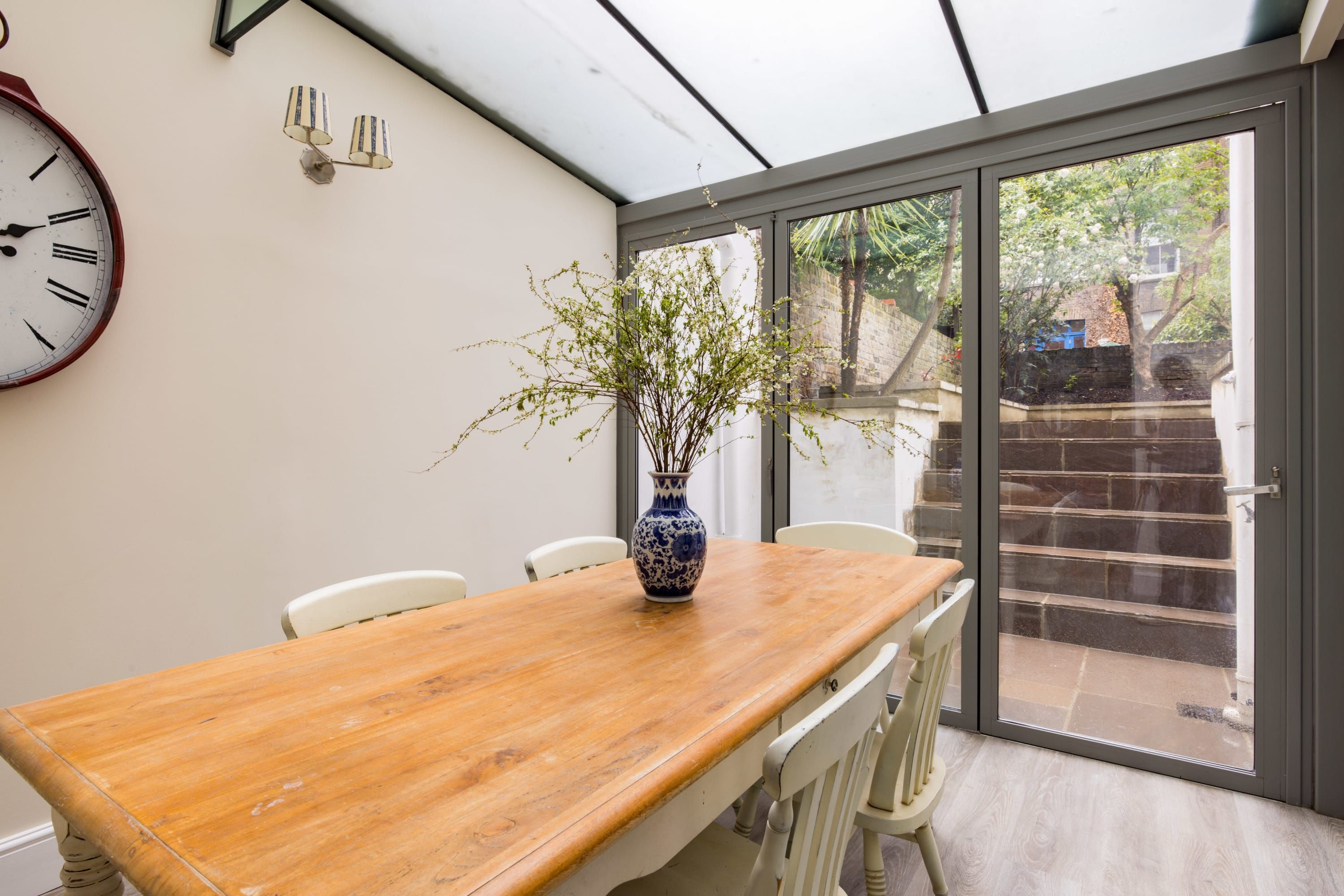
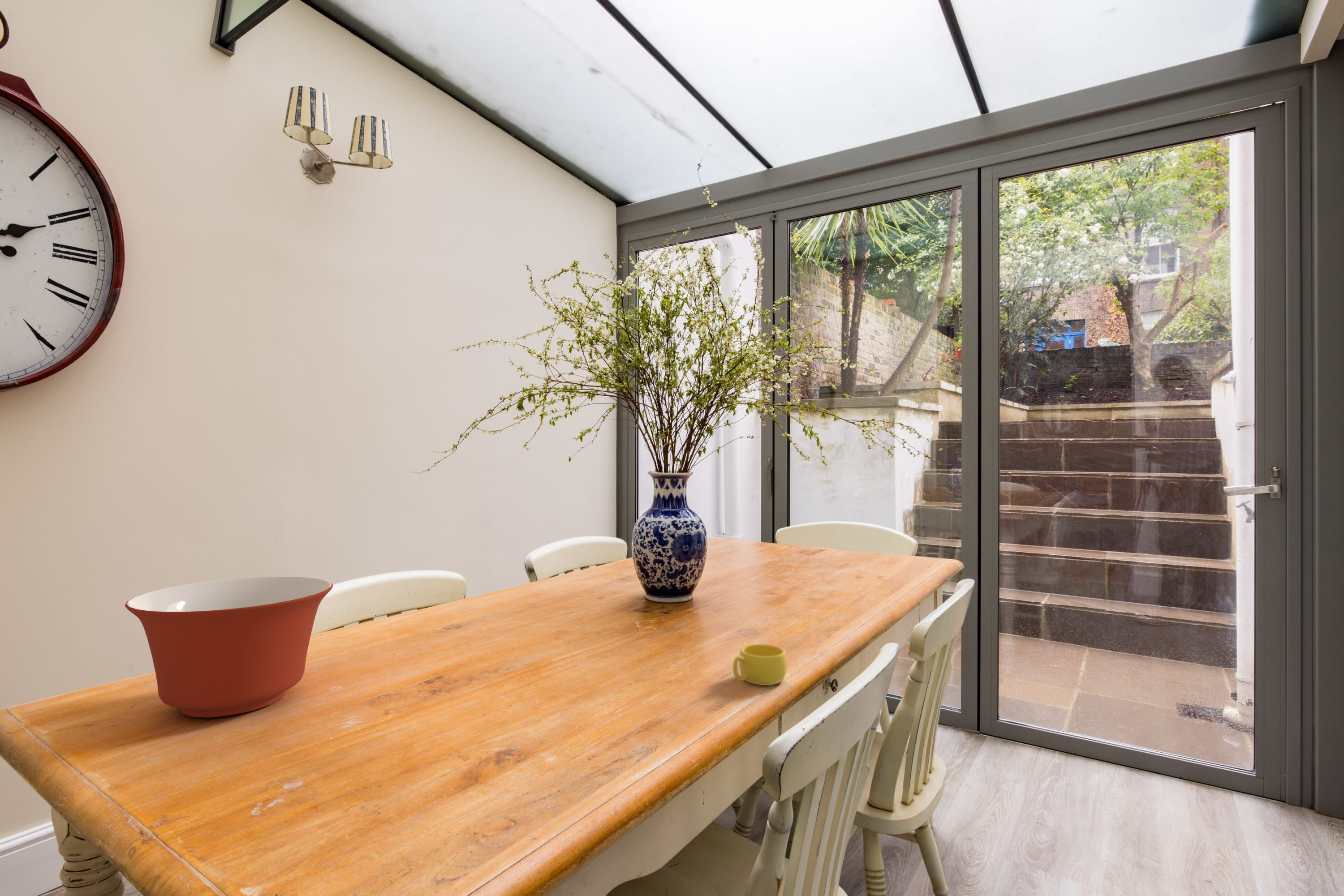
+ cup [732,643,788,686]
+ mixing bowl [124,576,333,718]
